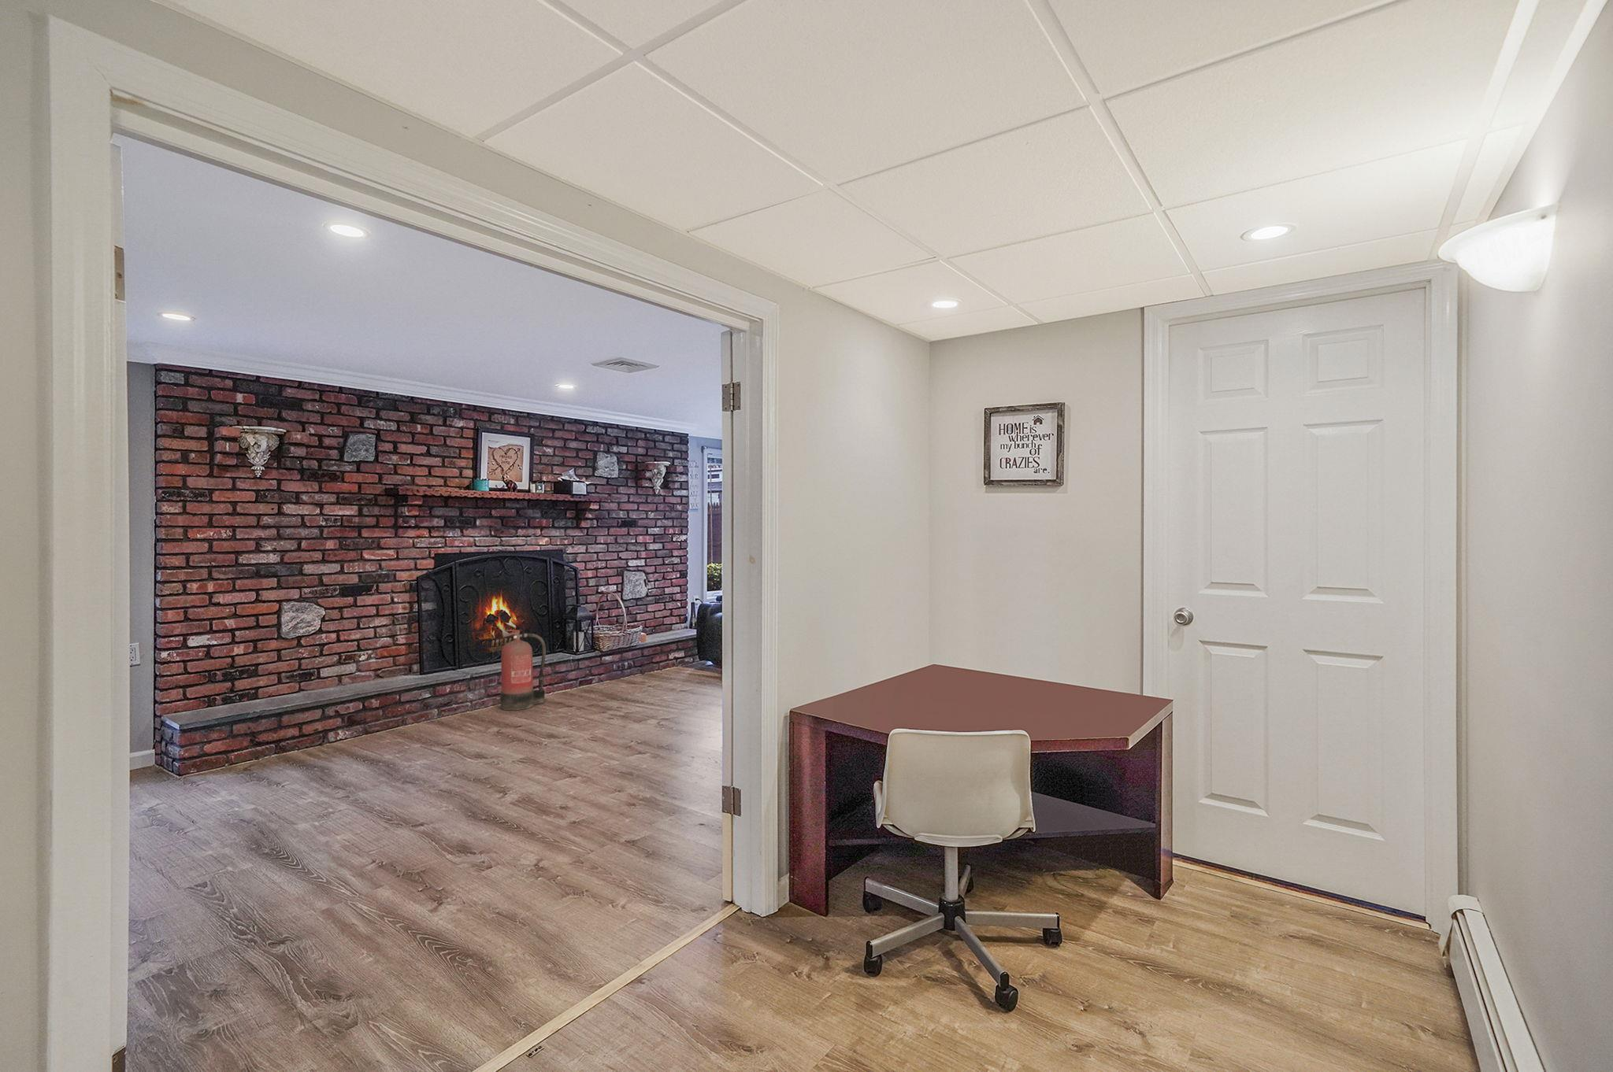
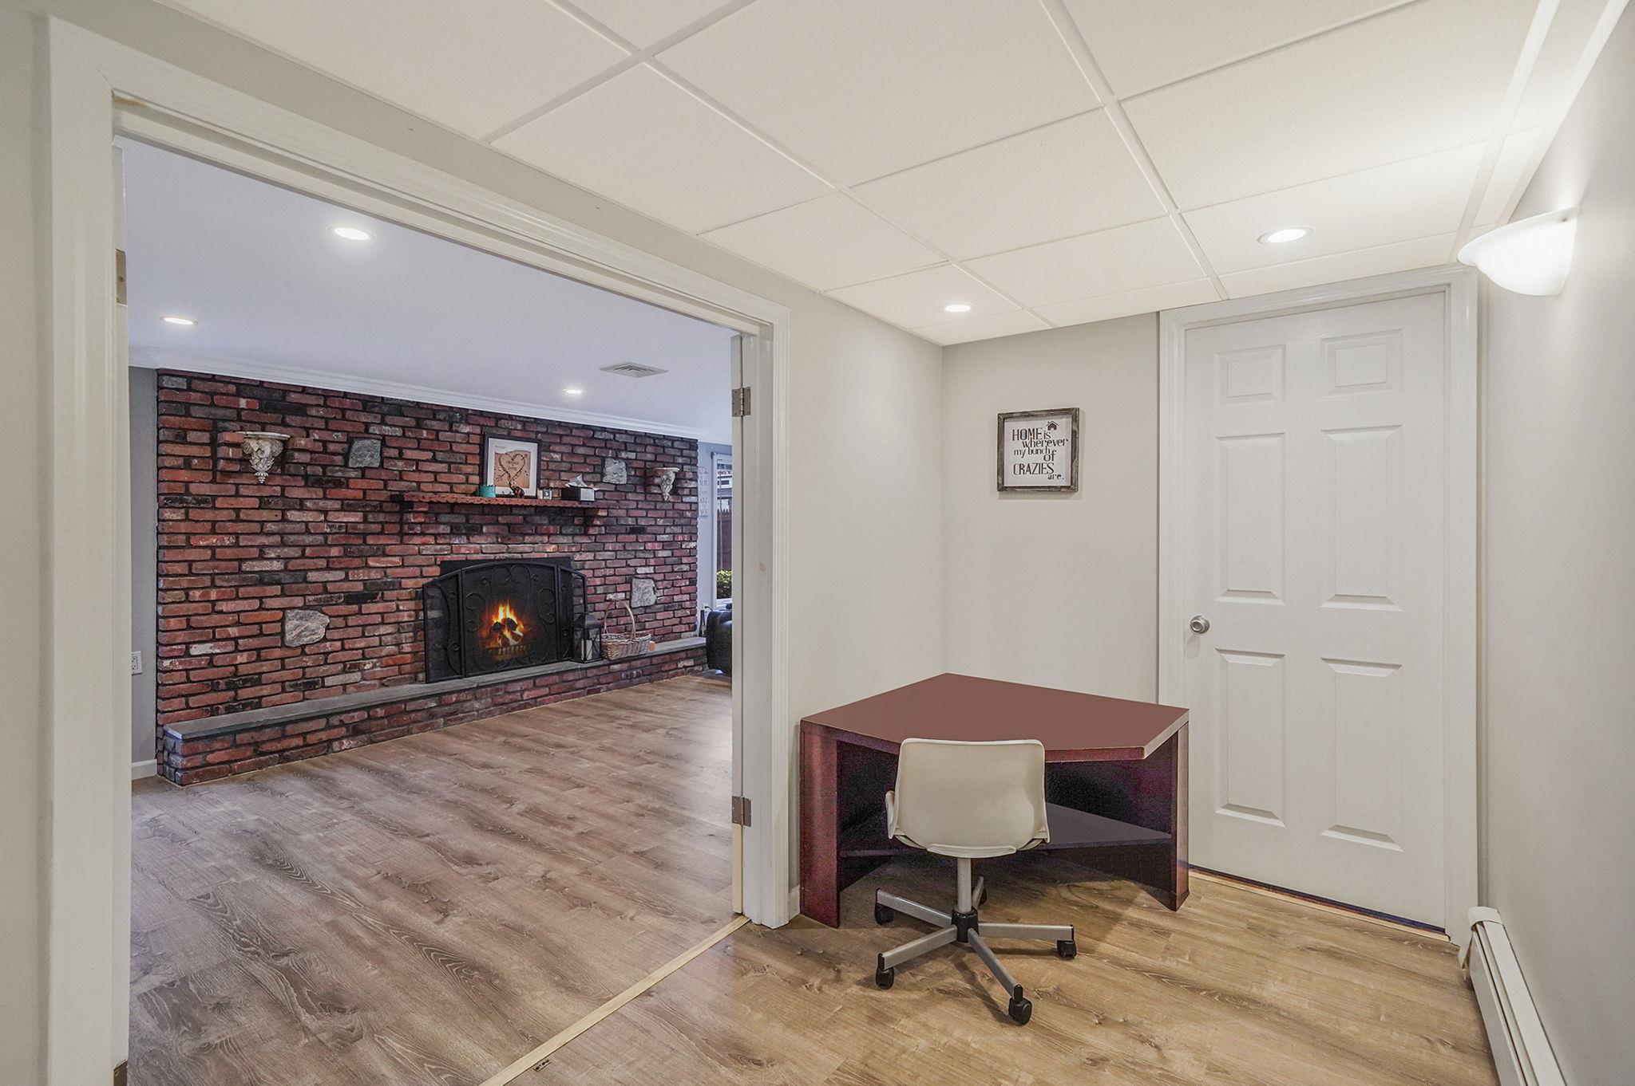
- fire extinguisher [500,629,547,711]
